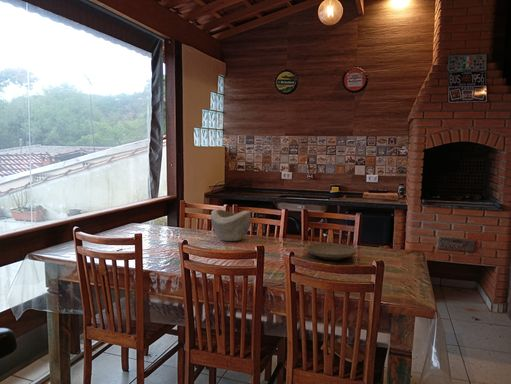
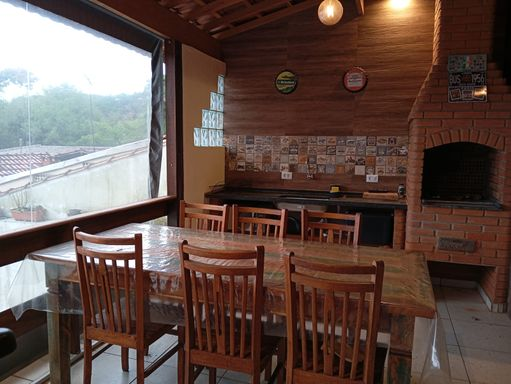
- plate [305,242,357,261]
- decorative bowl [210,209,252,242]
